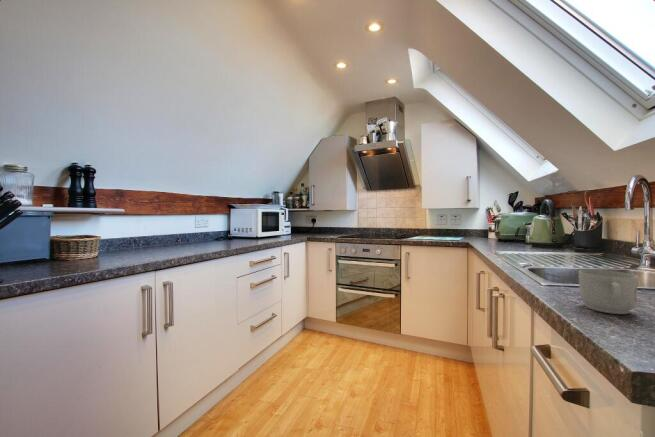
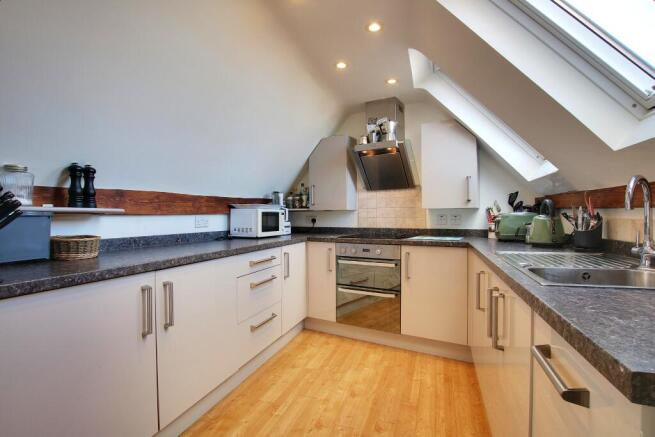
- mug [578,269,639,315]
